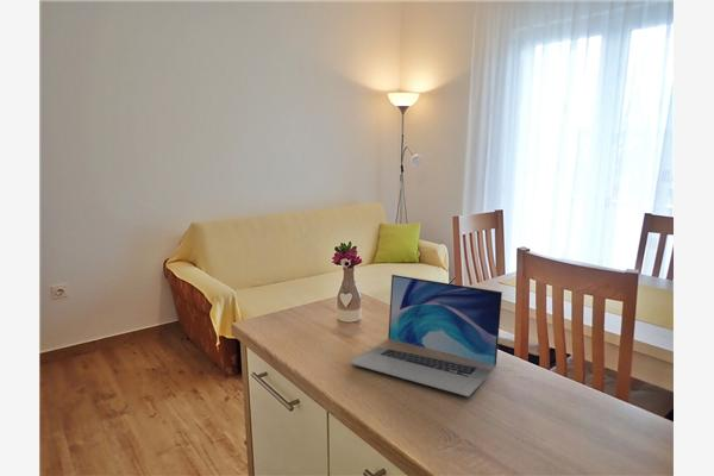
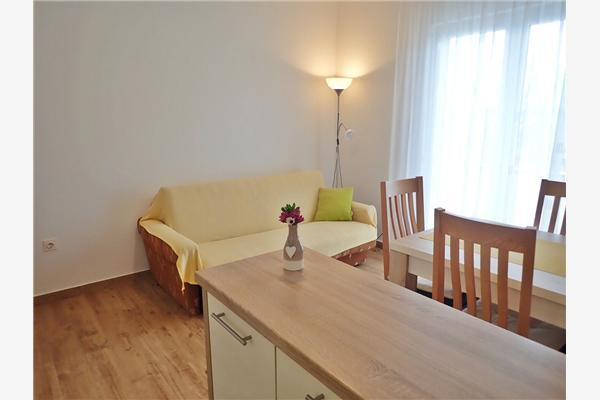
- laptop [349,274,503,397]
